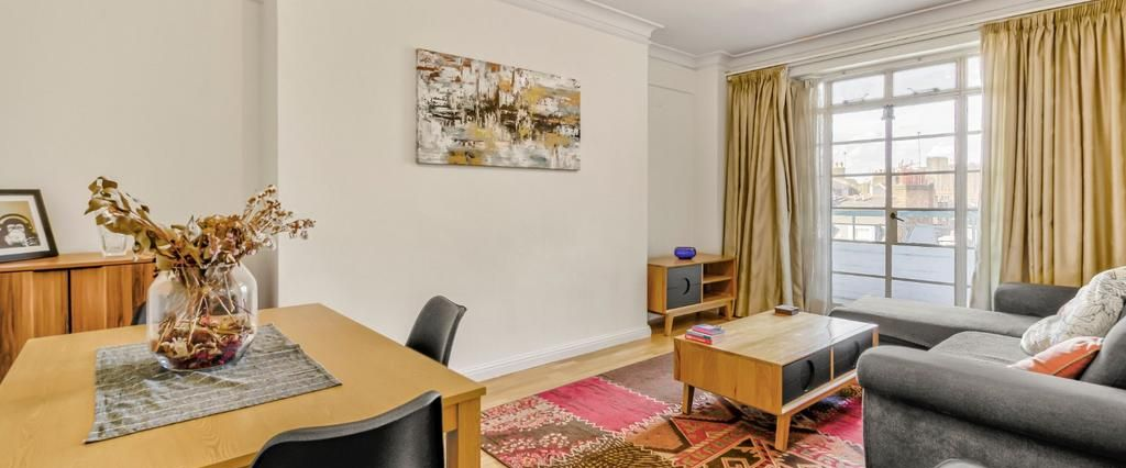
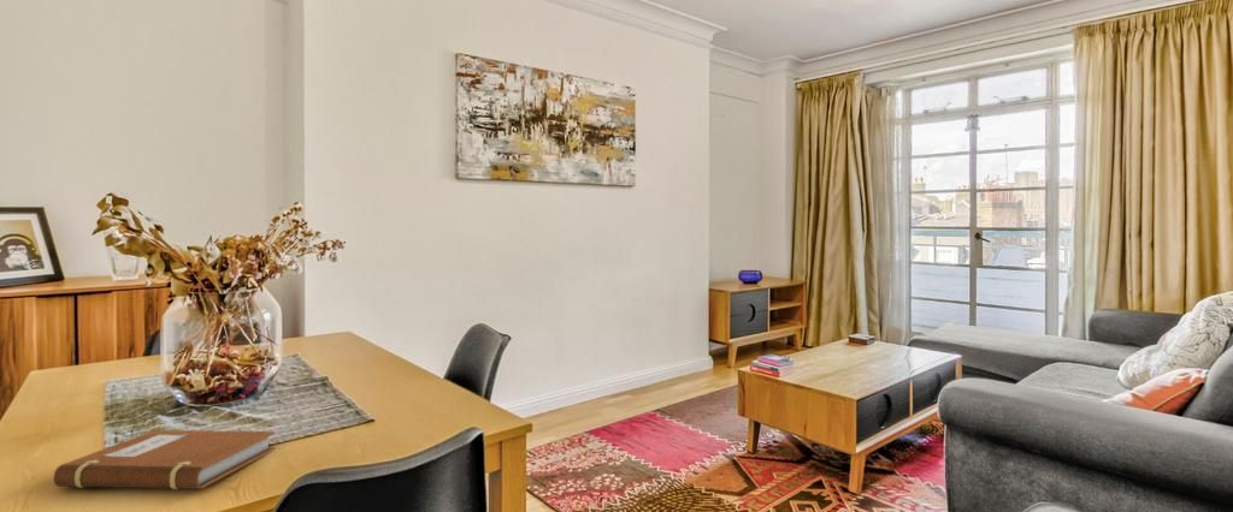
+ notebook [53,429,276,490]
